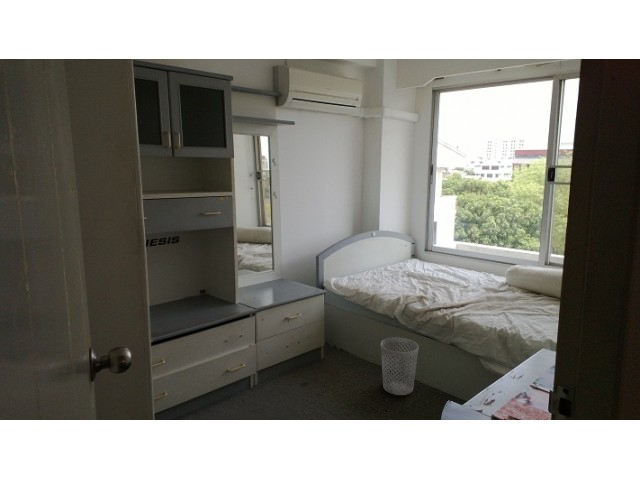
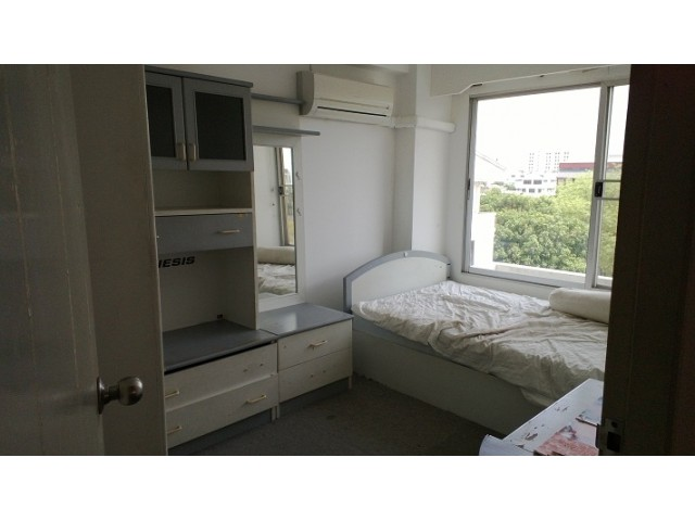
- wastebasket [380,337,420,396]
